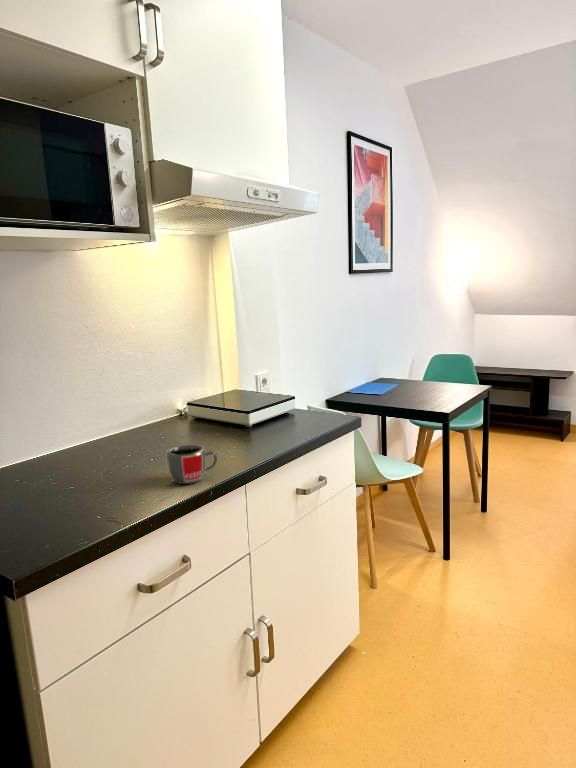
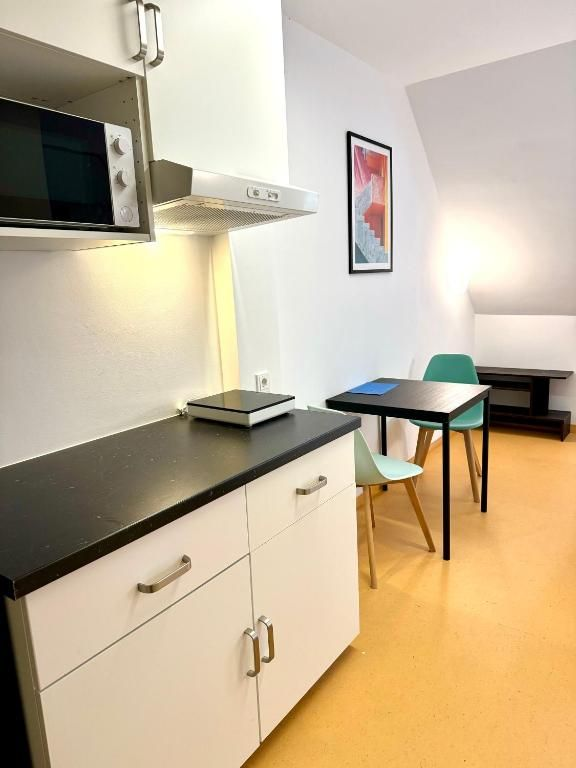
- mug [165,444,218,485]
